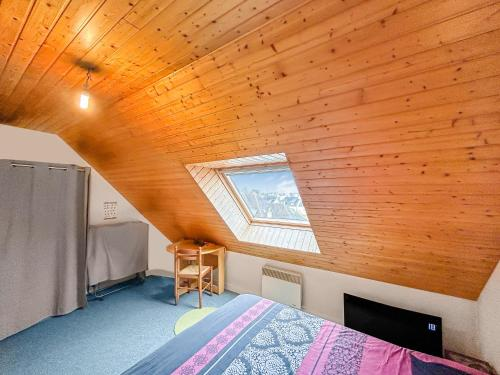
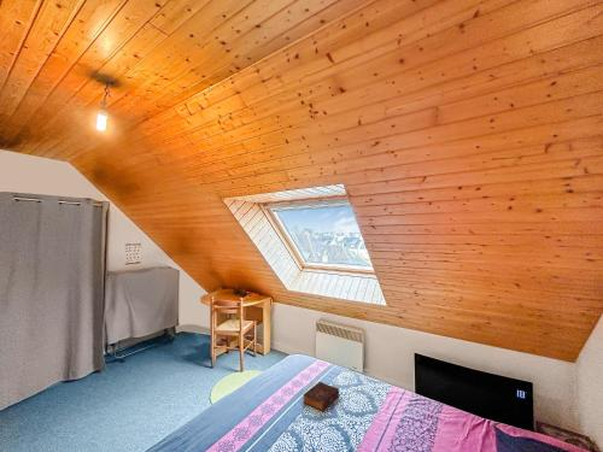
+ book [302,381,340,412]
